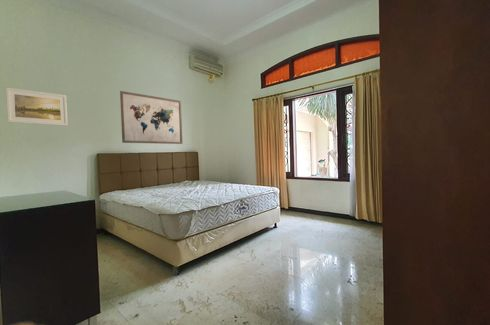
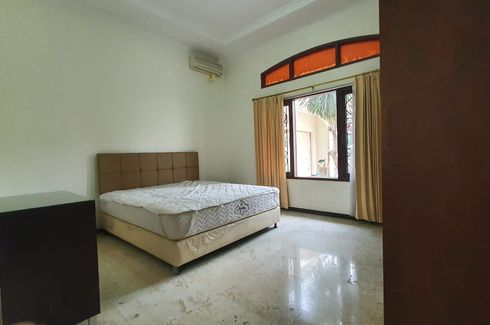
- wall art [119,90,183,145]
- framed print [5,86,69,127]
